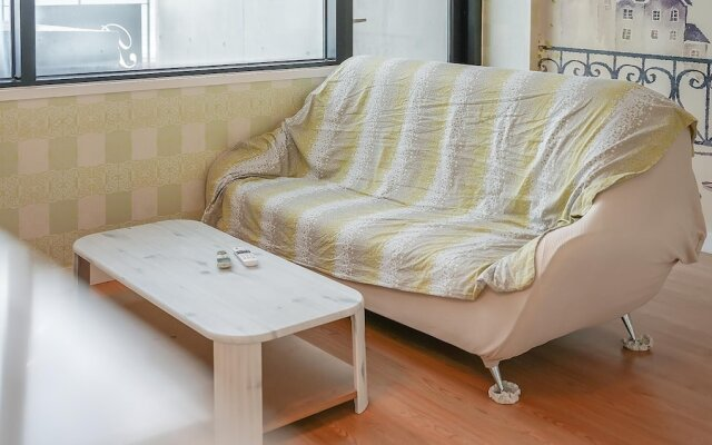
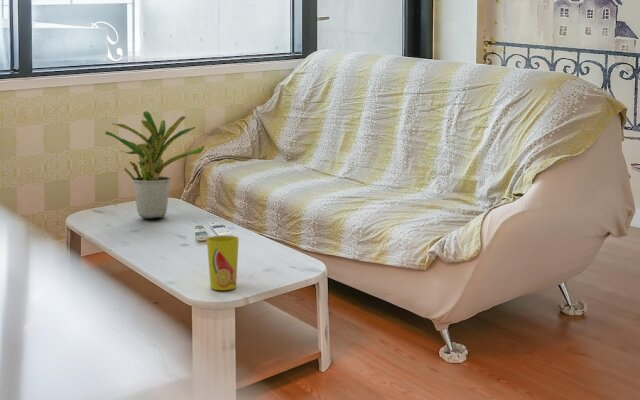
+ potted plant [104,110,205,219]
+ cup [206,235,240,291]
